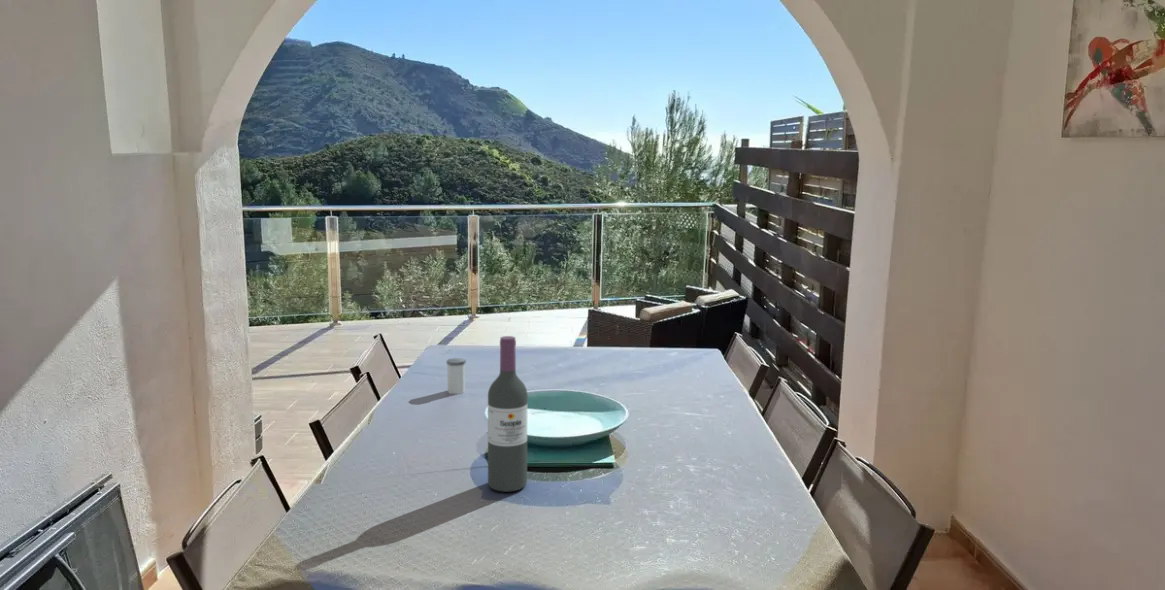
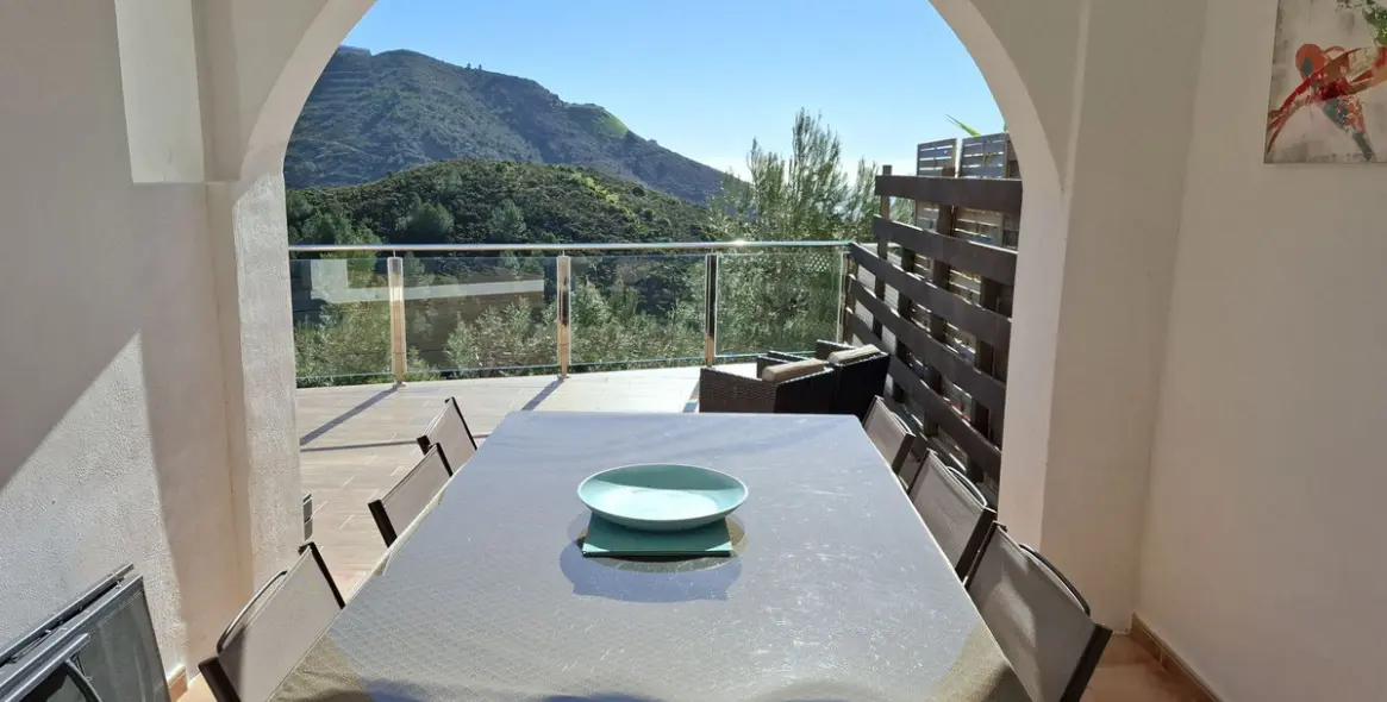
- wine bottle [487,335,529,493]
- salt shaker [446,357,467,395]
